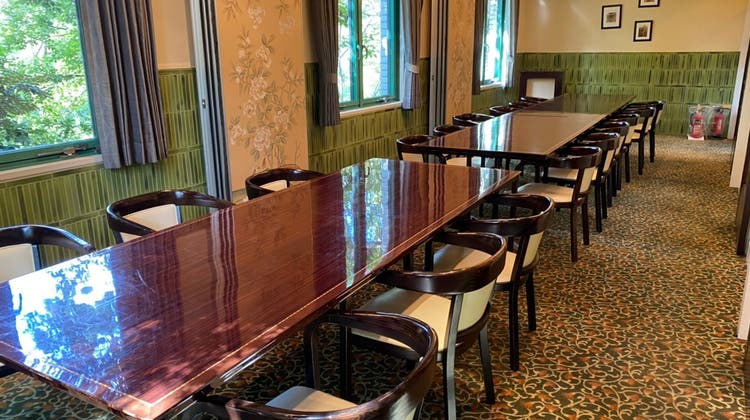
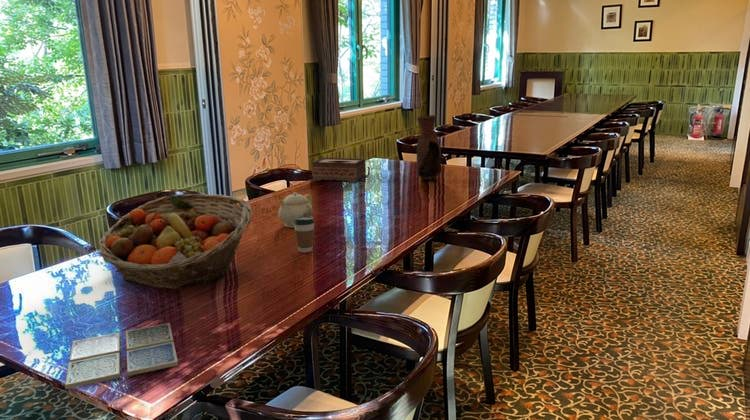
+ teapot [277,191,314,229]
+ fruit basket [98,193,253,290]
+ drink coaster [64,322,179,390]
+ tissue box [311,157,367,183]
+ vase [415,114,443,182]
+ coffee cup [293,216,315,254]
